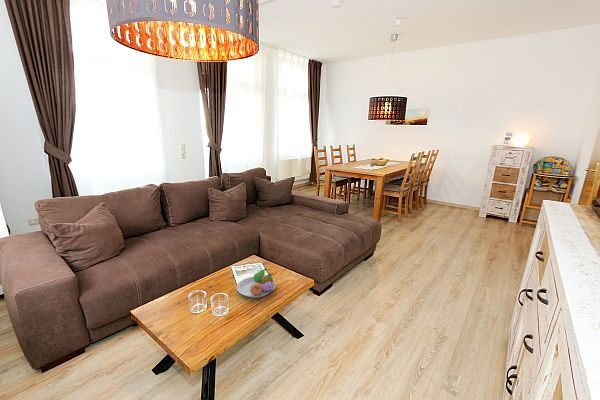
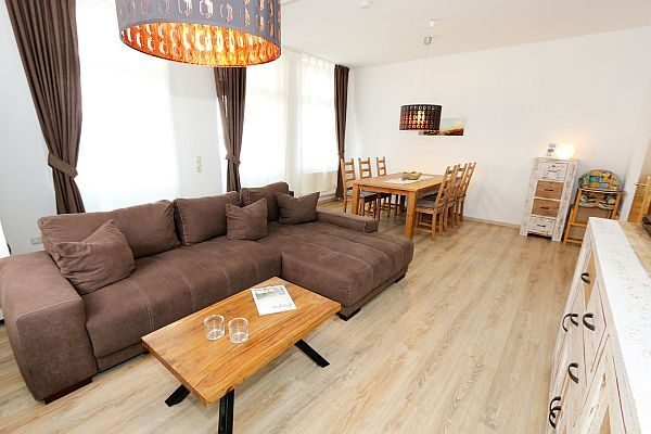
- fruit bowl [236,267,276,299]
